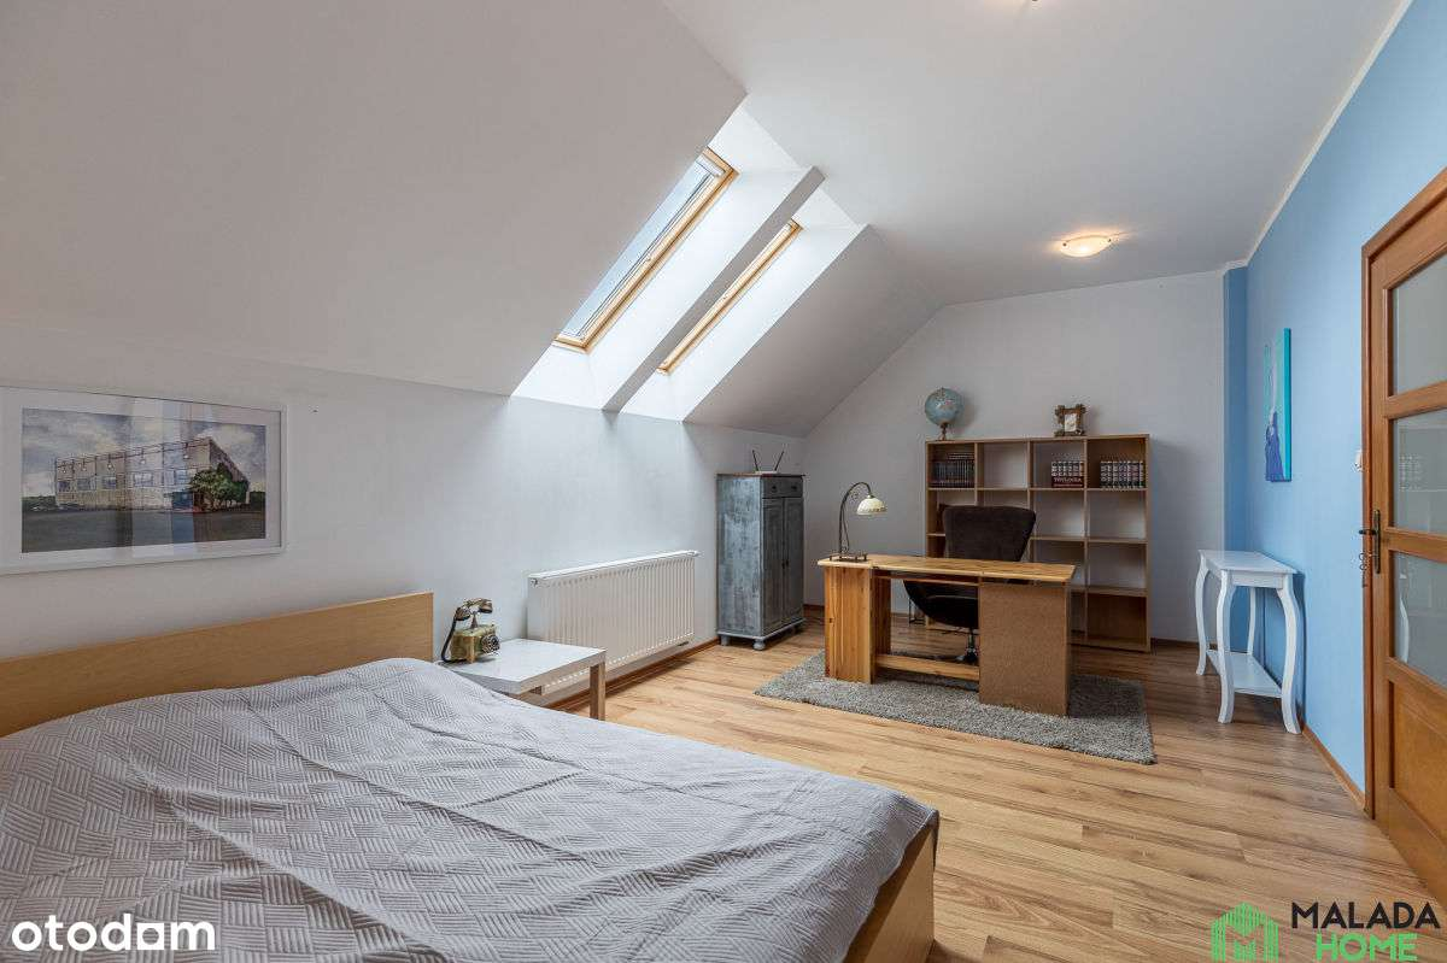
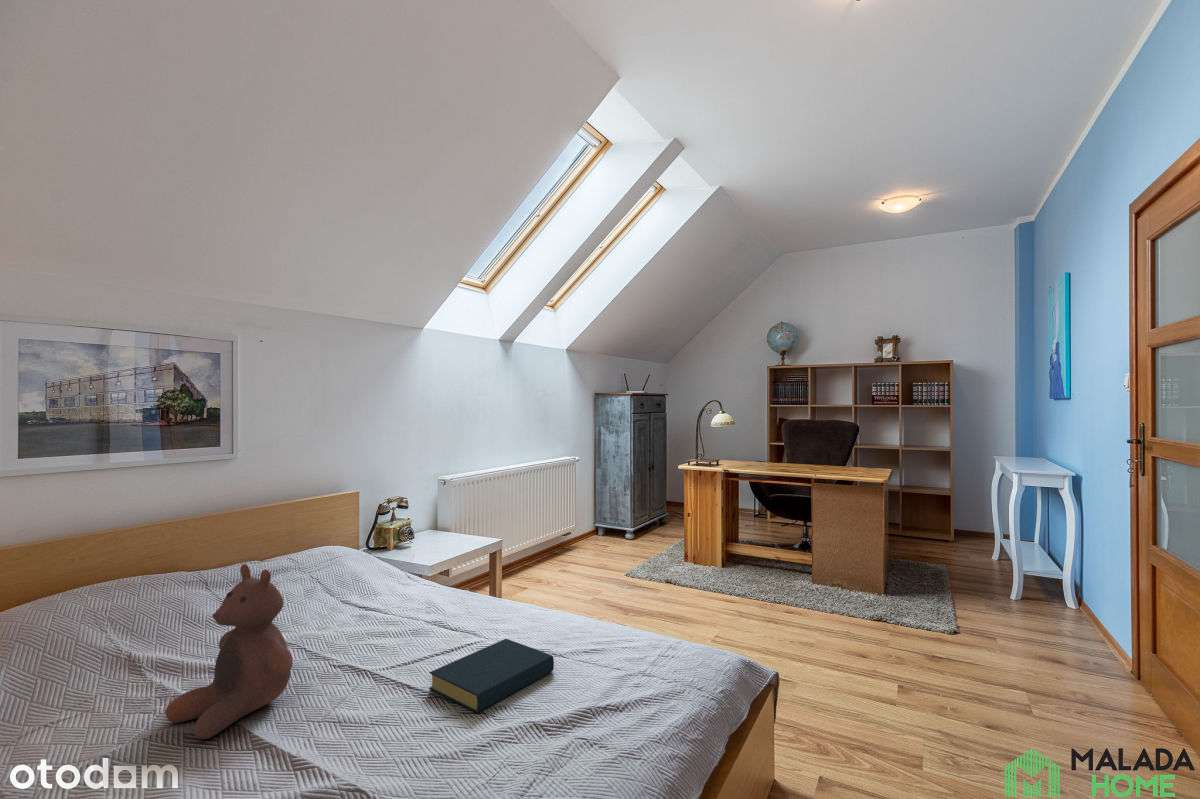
+ stuffed bear [164,563,294,740]
+ hardback book [428,638,555,713]
